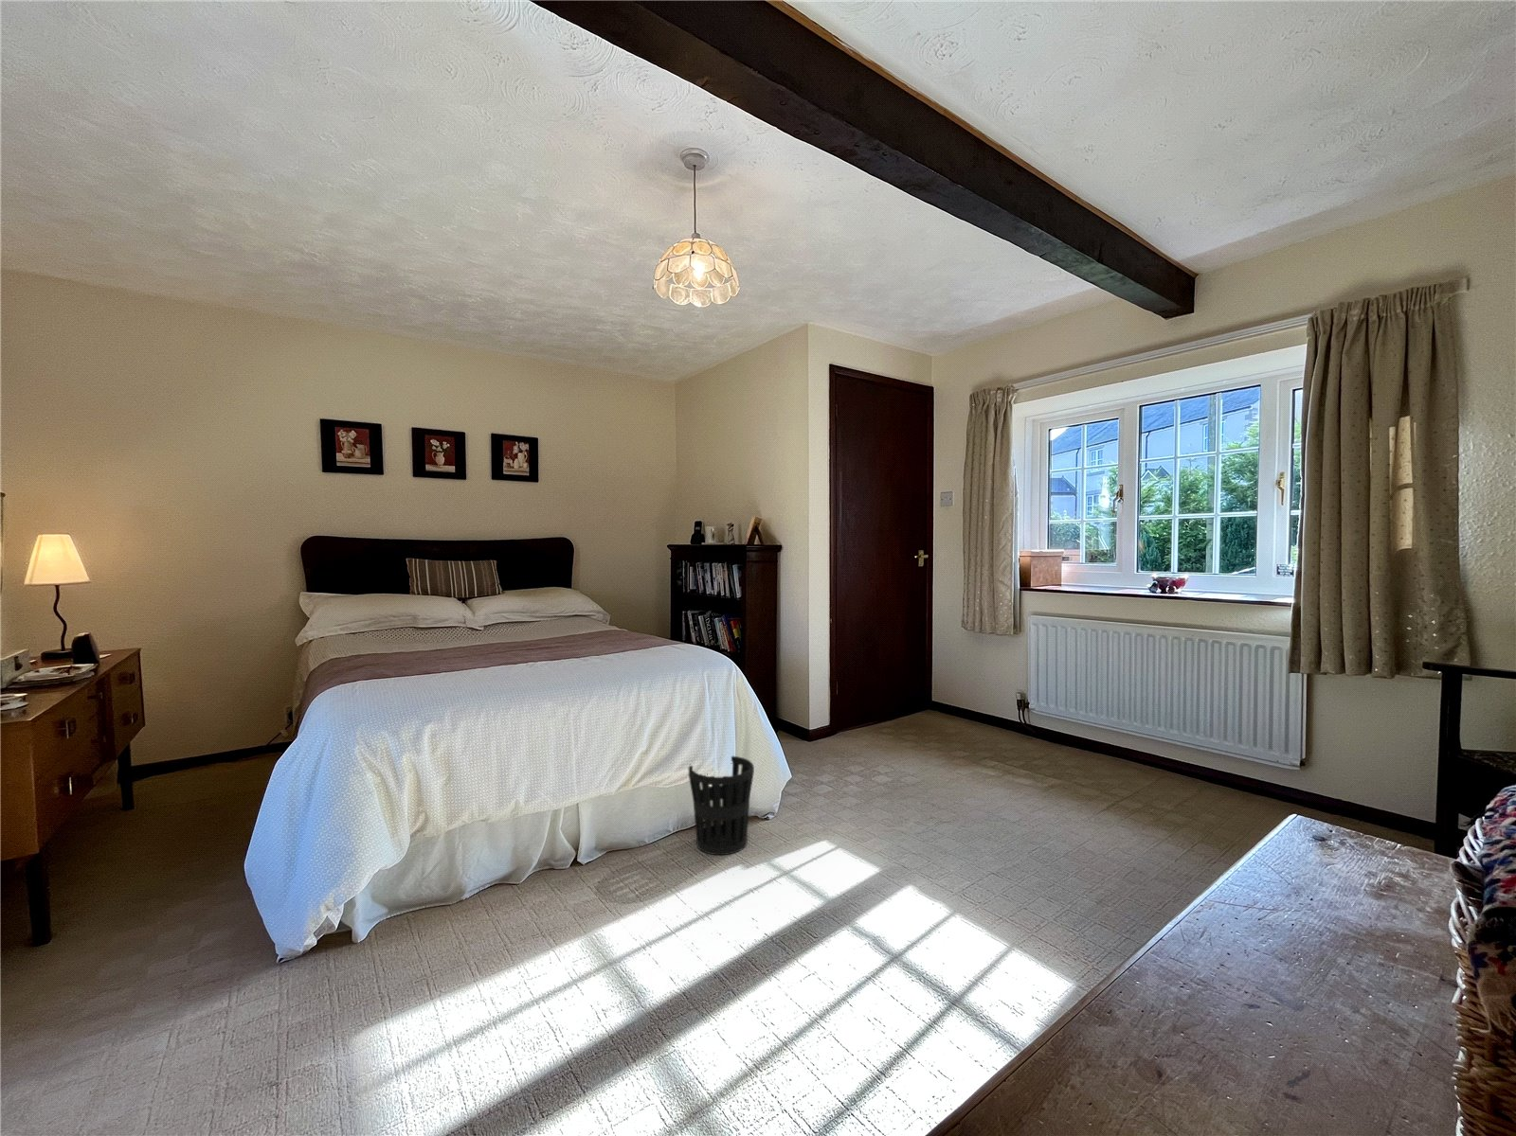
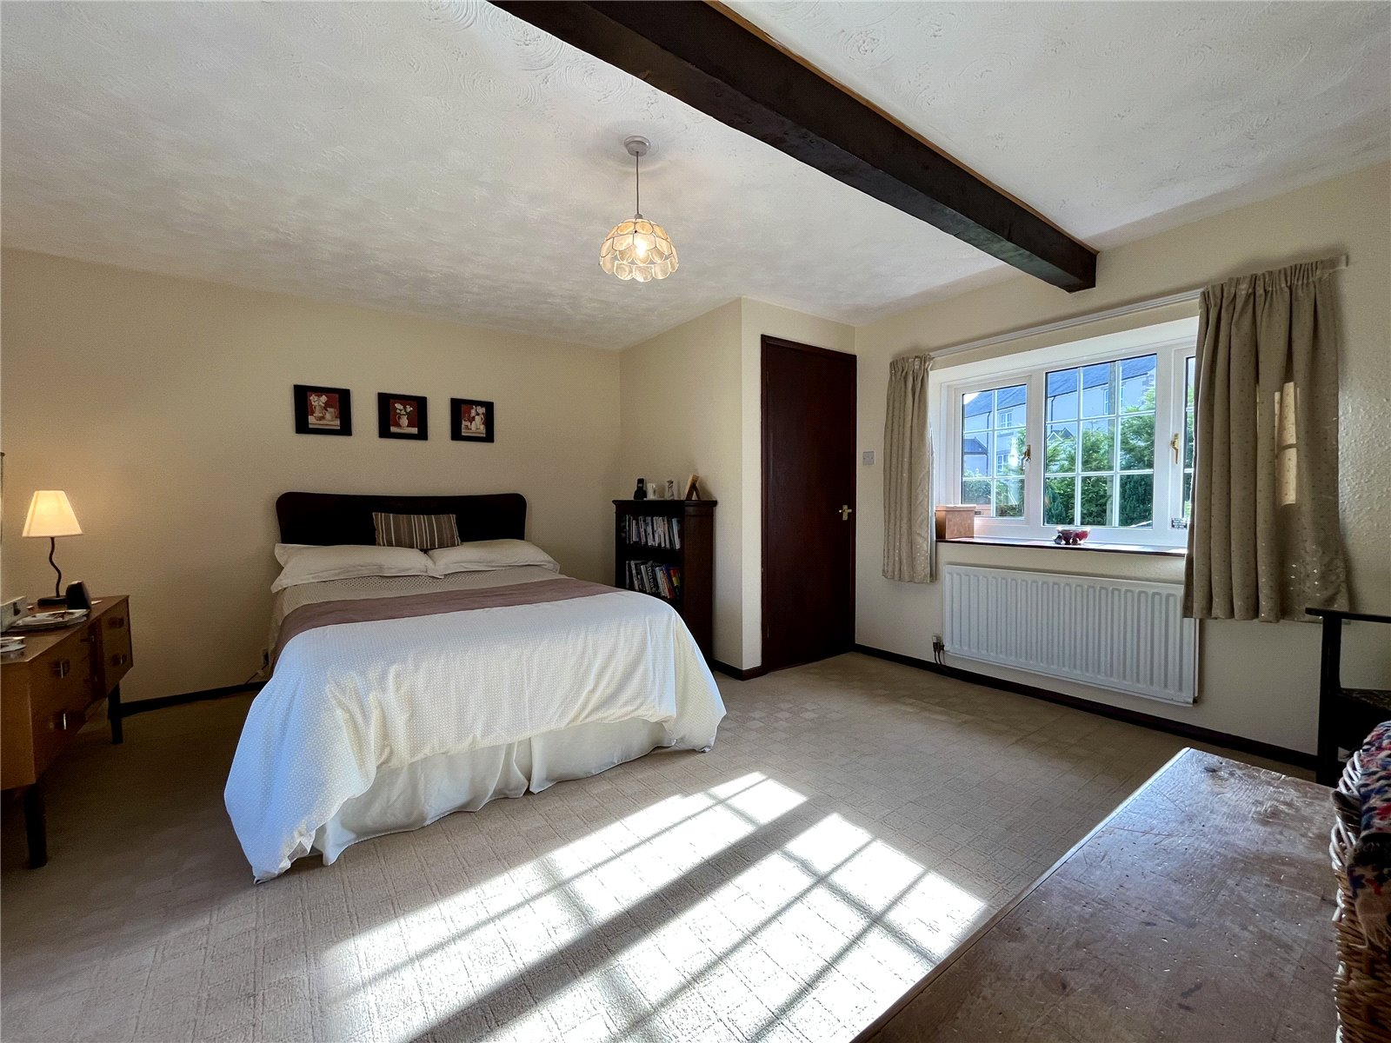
- wastebasket [688,755,756,856]
